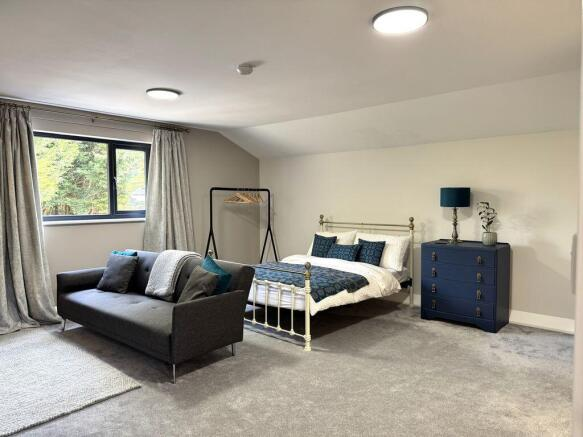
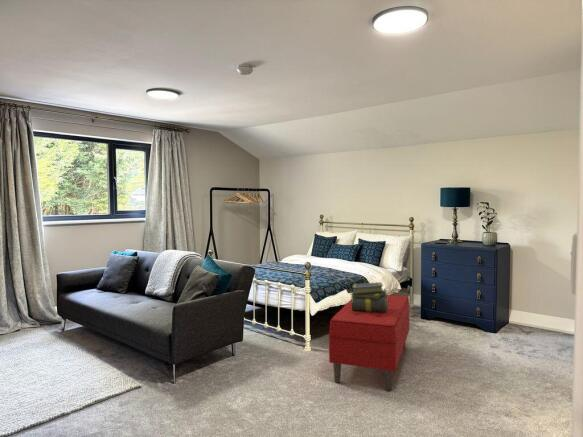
+ stack of books [349,281,389,312]
+ bench [328,294,410,391]
